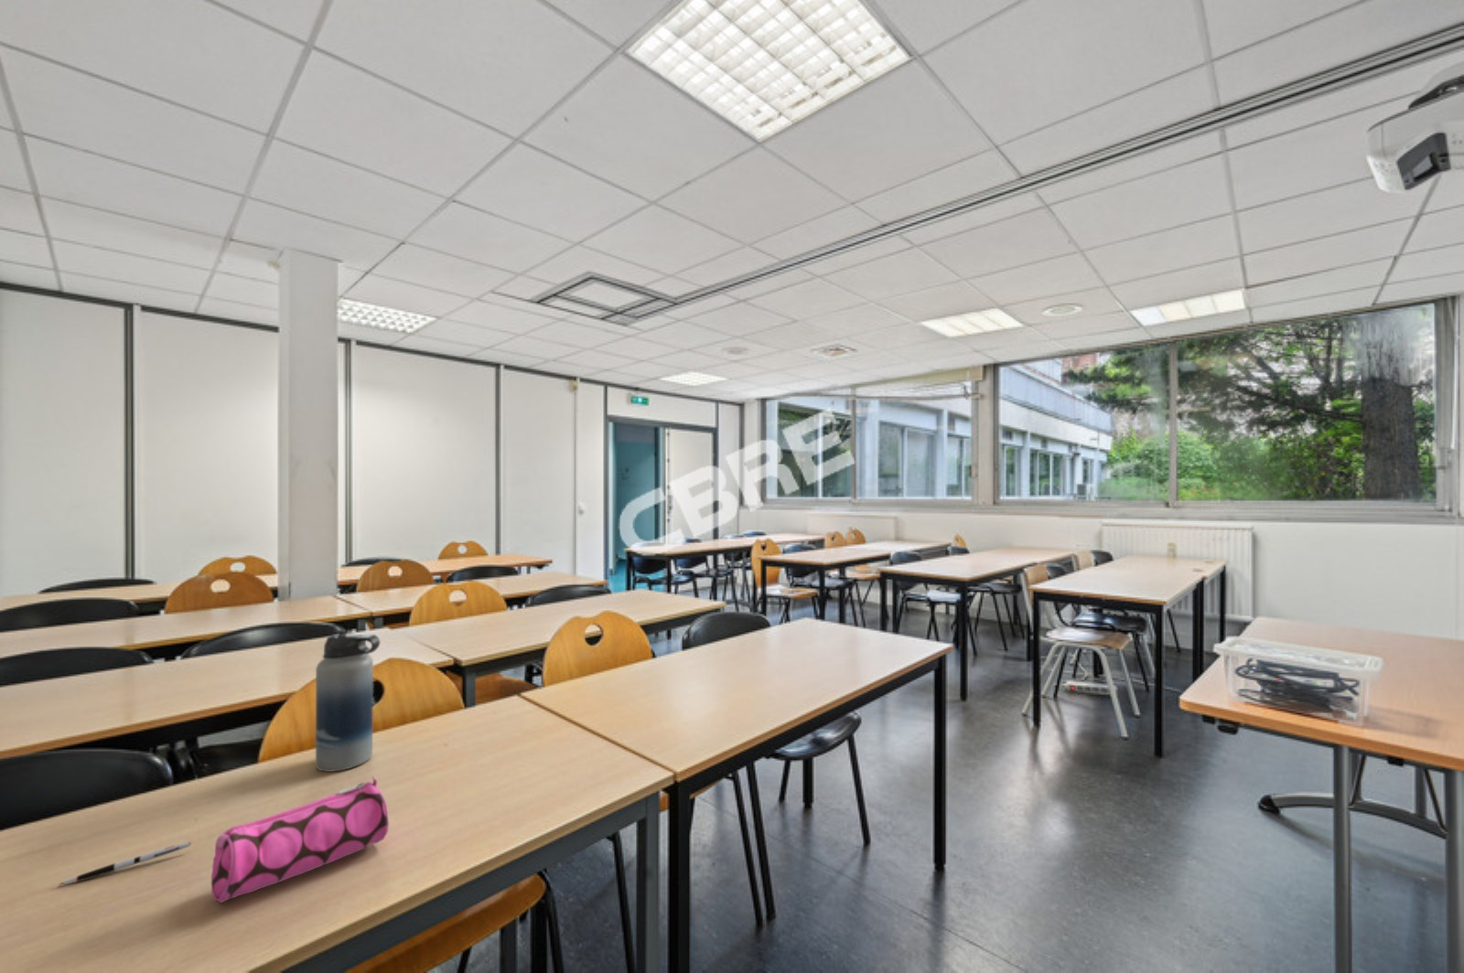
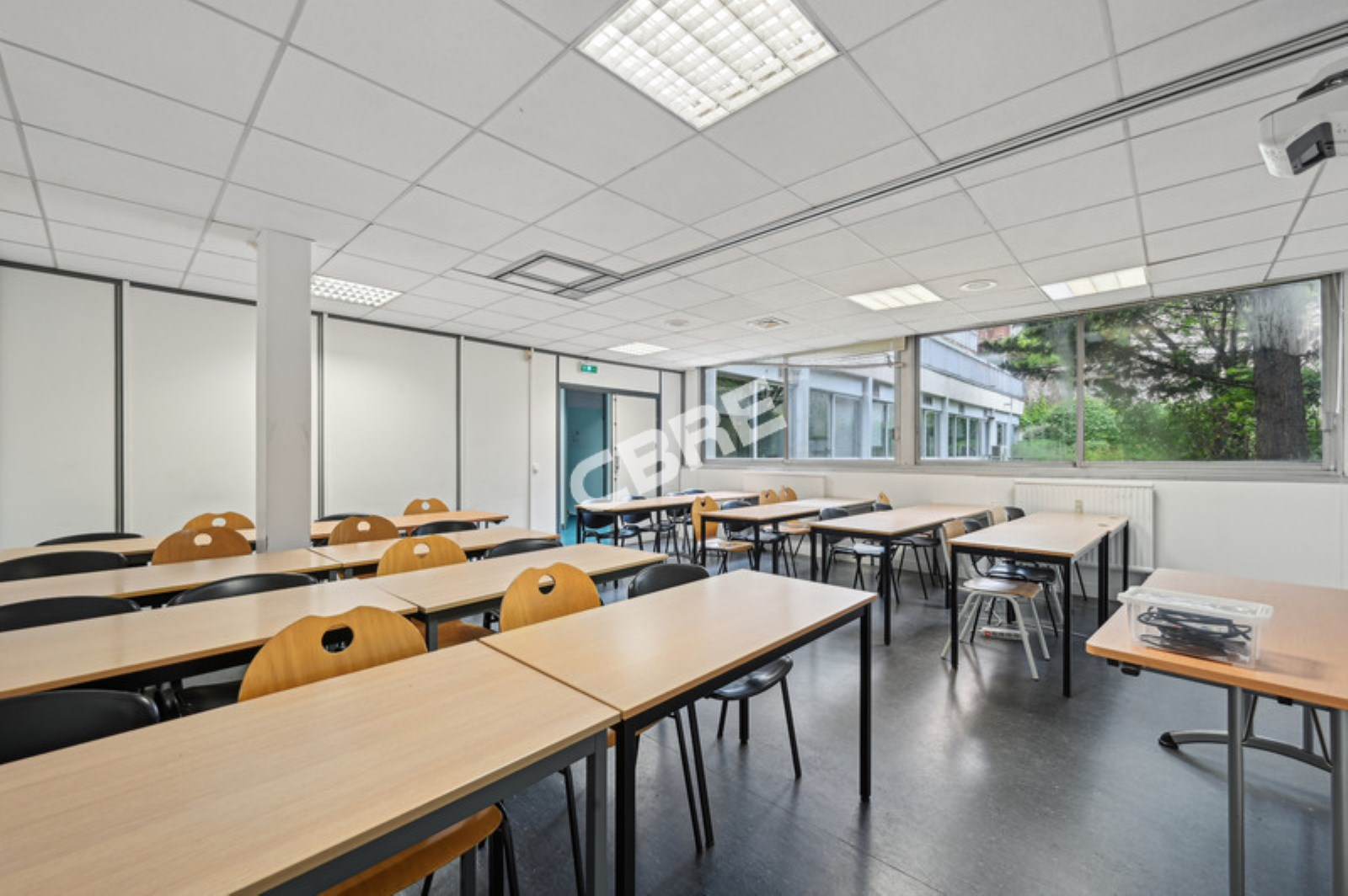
- pen [59,842,191,885]
- pencil case [211,775,390,904]
- water bottle [315,629,380,773]
